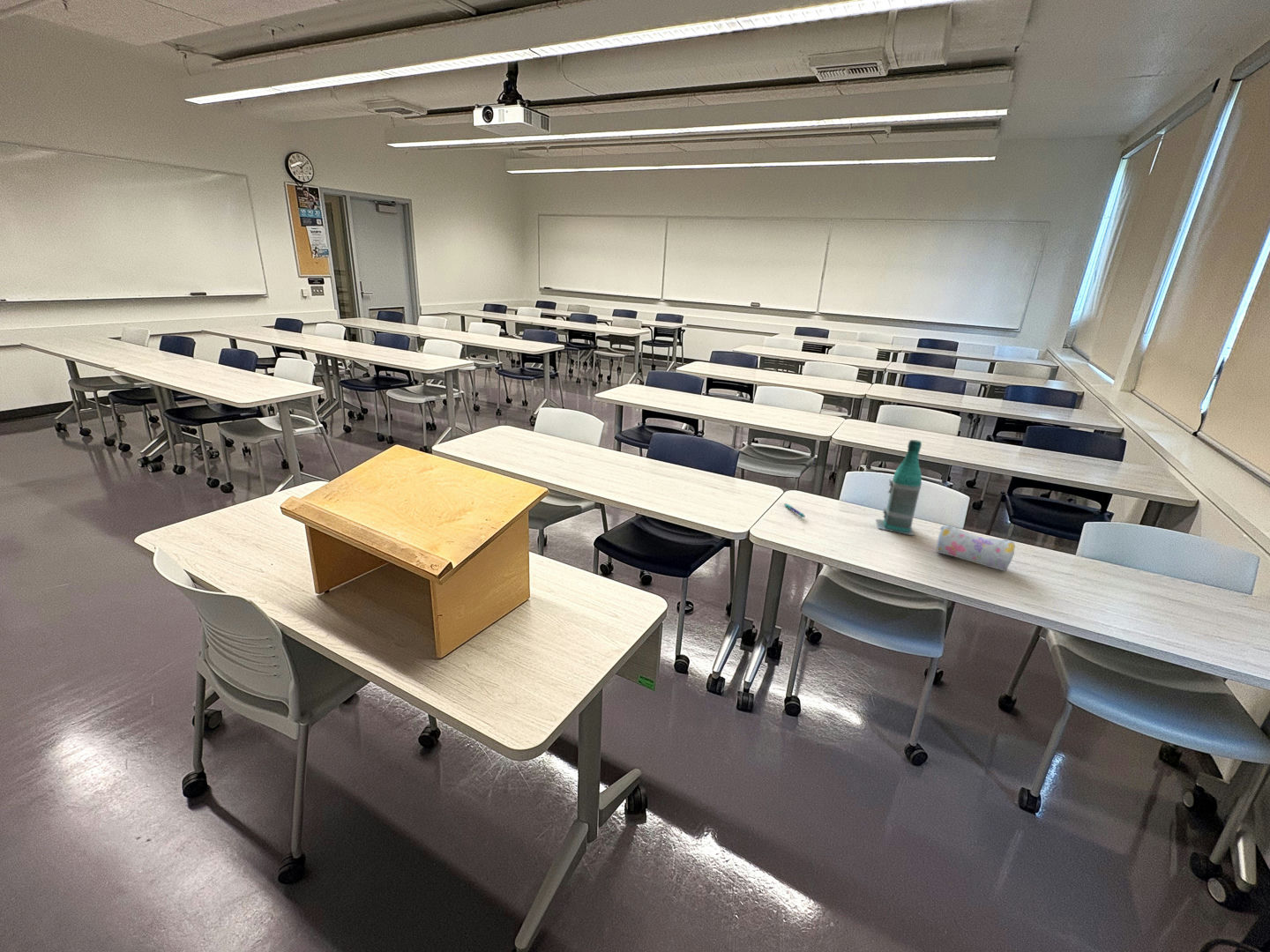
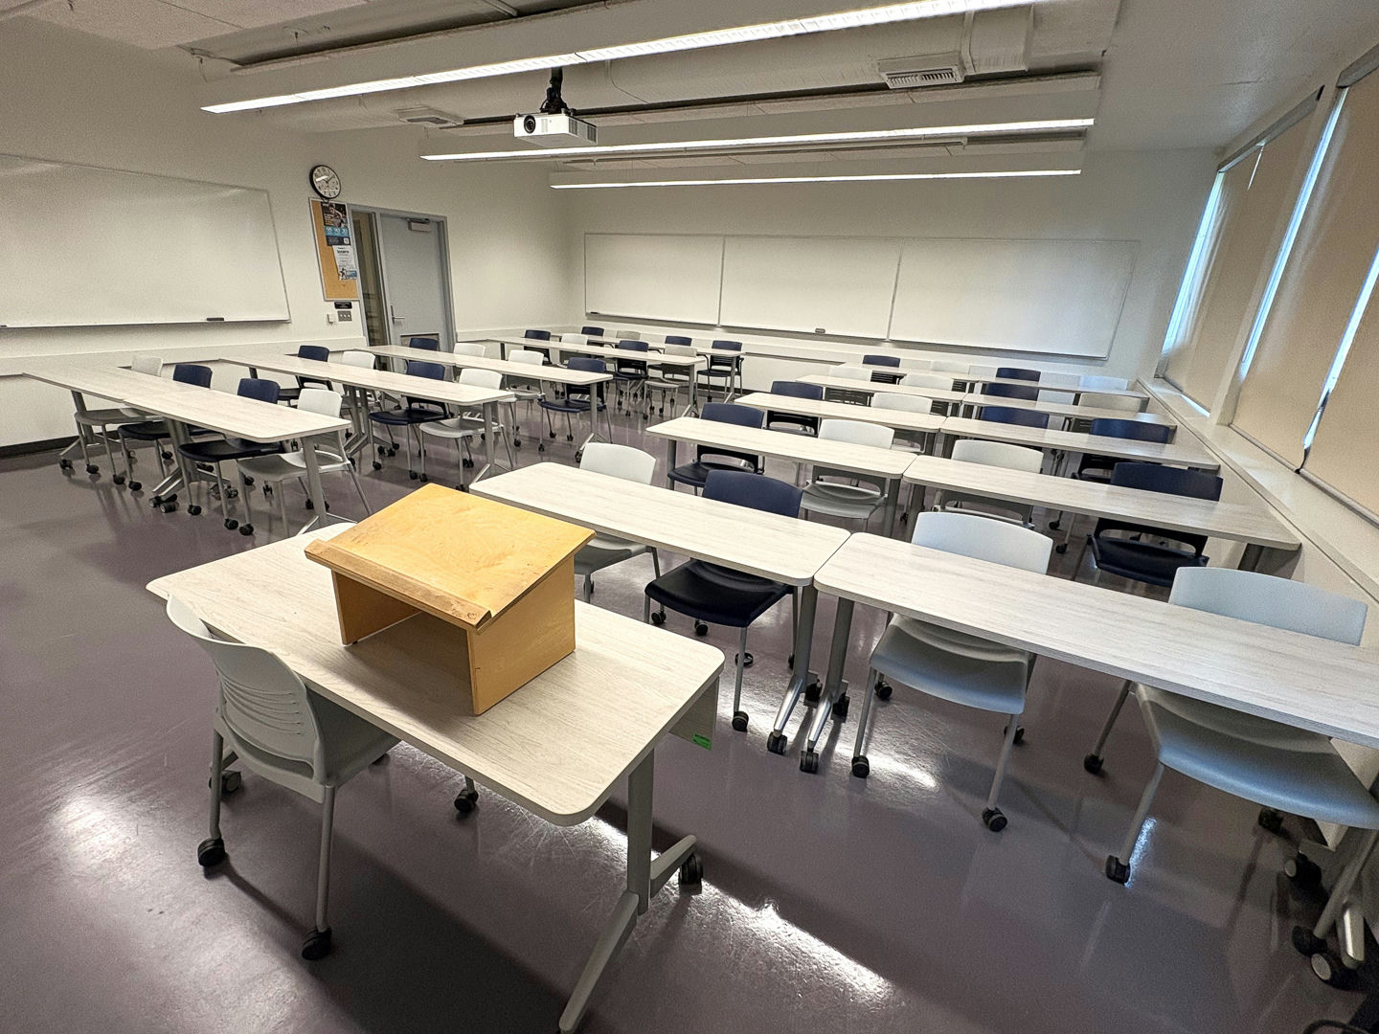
- pencil case [936,524,1016,572]
- pen [783,502,806,518]
- bottle [875,439,923,536]
